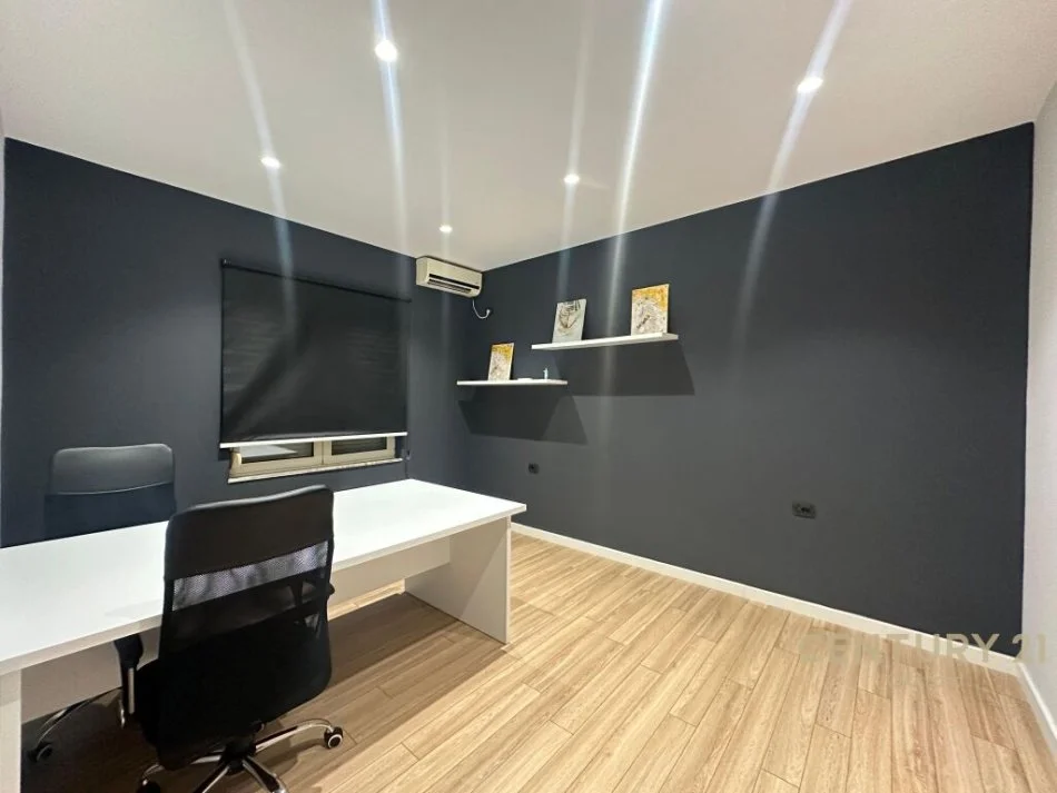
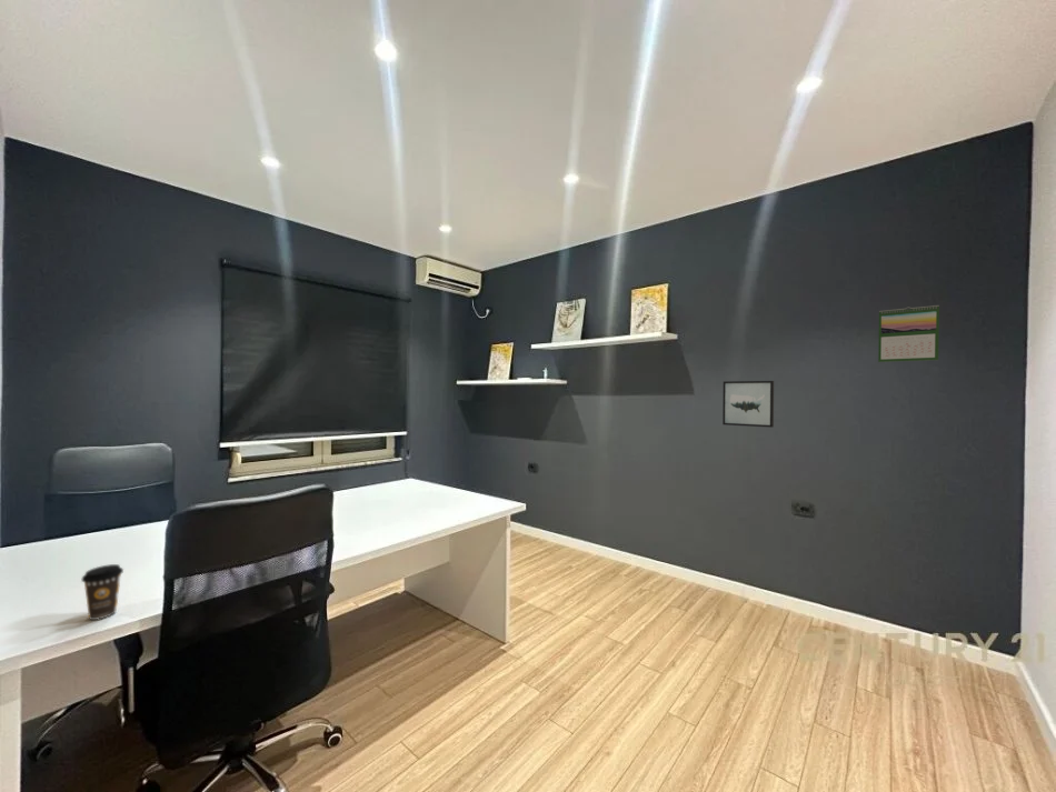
+ coffee cup [80,563,124,621]
+ calendar [877,304,940,363]
+ wall art [721,380,775,429]
